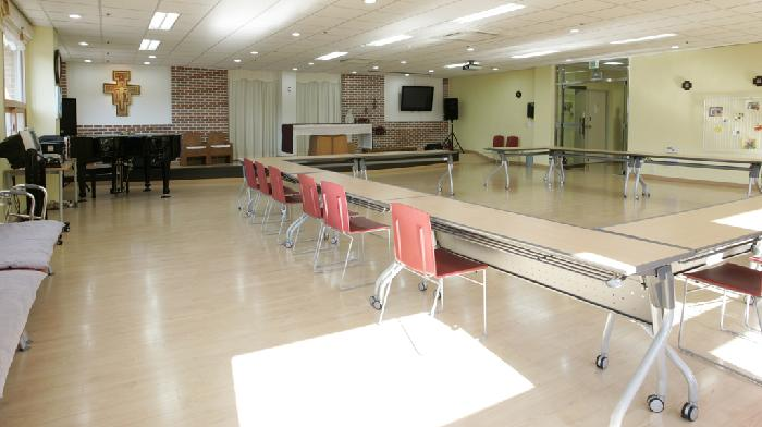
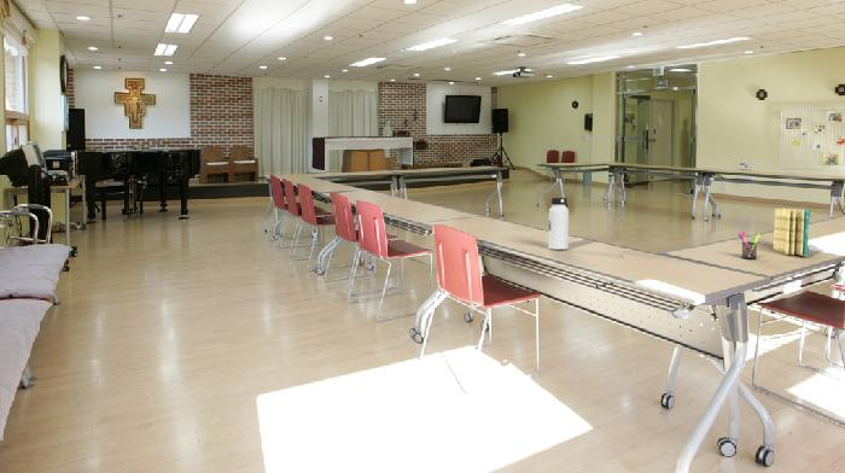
+ pen holder [738,229,762,261]
+ water bottle [548,197,570,251]
+ book [773,208,811,257]
